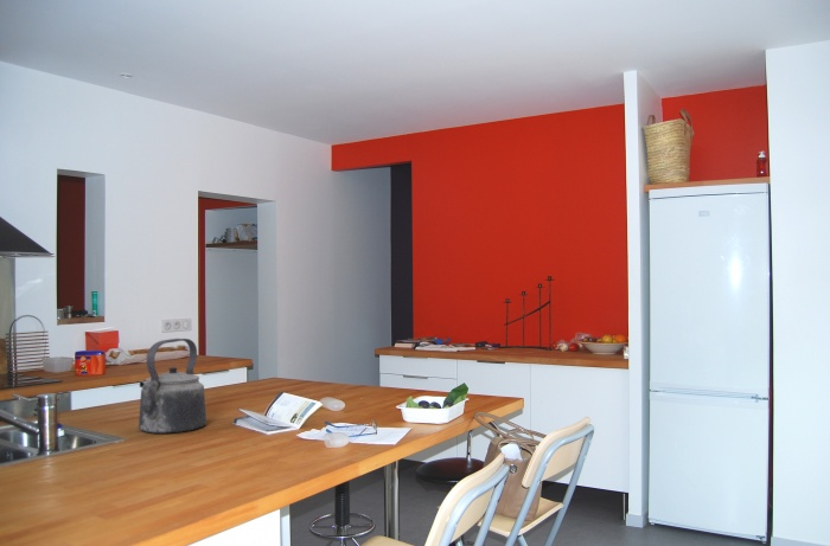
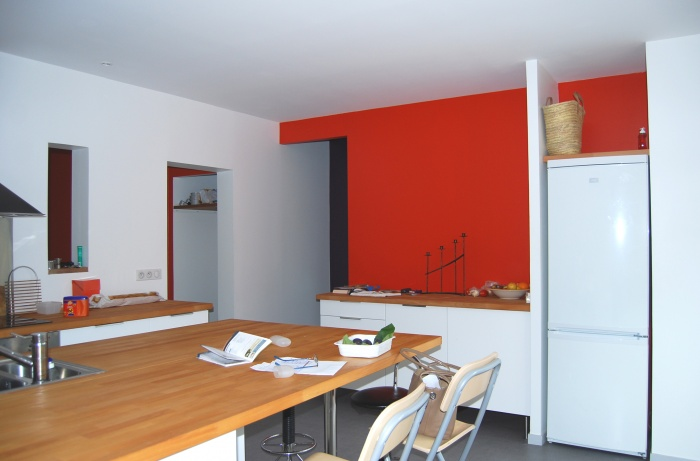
- kettle [138,338,208,435]
